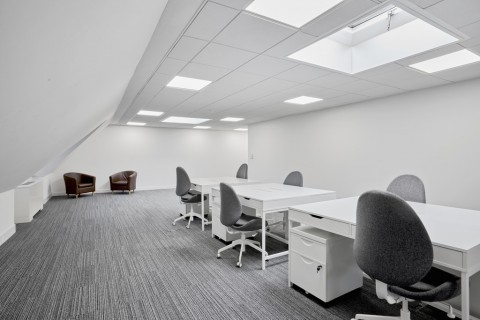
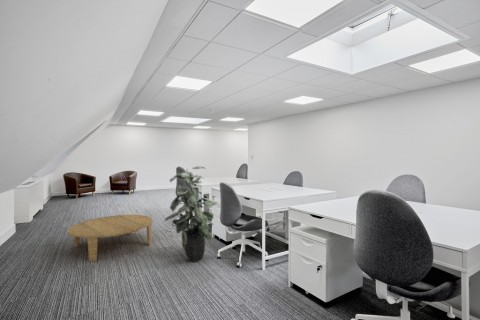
+ indoor plant [164,165,219,263]
+ coffee table [67,214,153,262]
